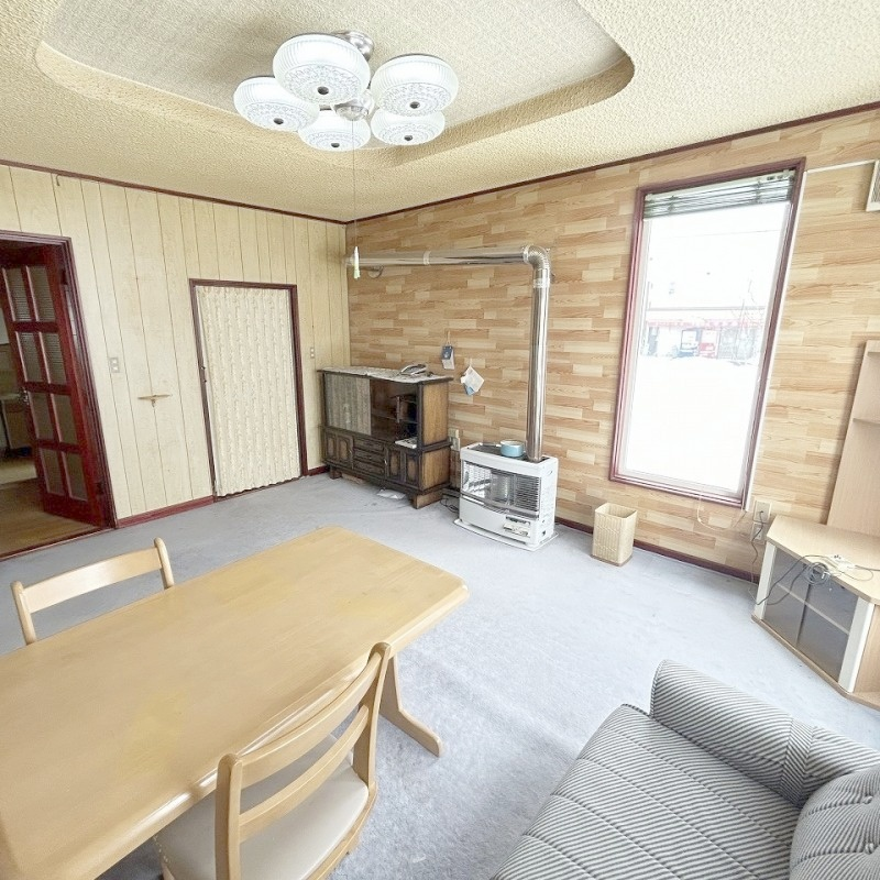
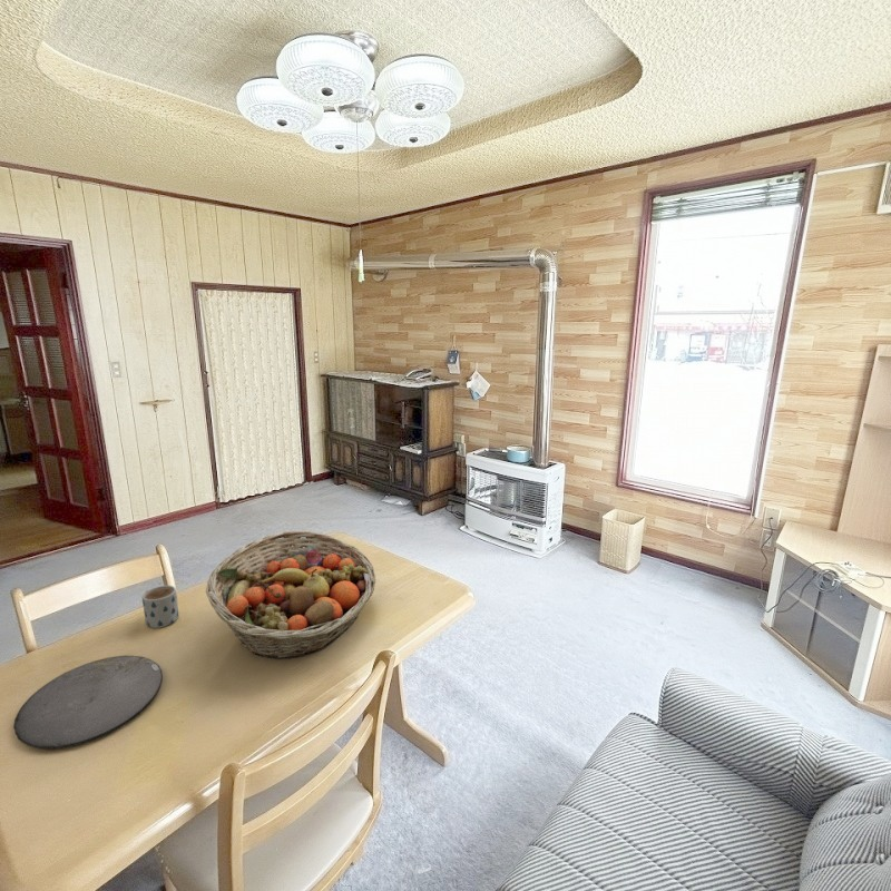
+ fruit basket [205,530,376,660]
+ mug [141,585,179,629]
+ plate [12,655,164,750]
